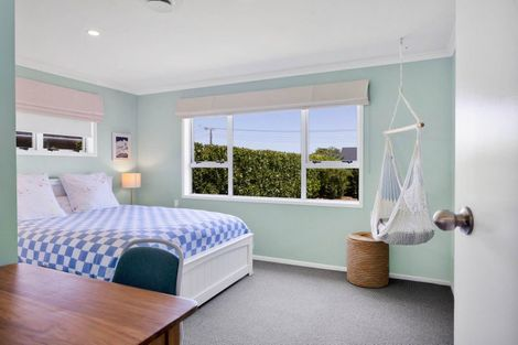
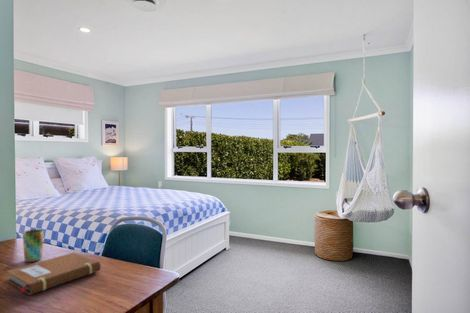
+ notebook [5,252,102,296]
+ cup [22,228,45,263]
